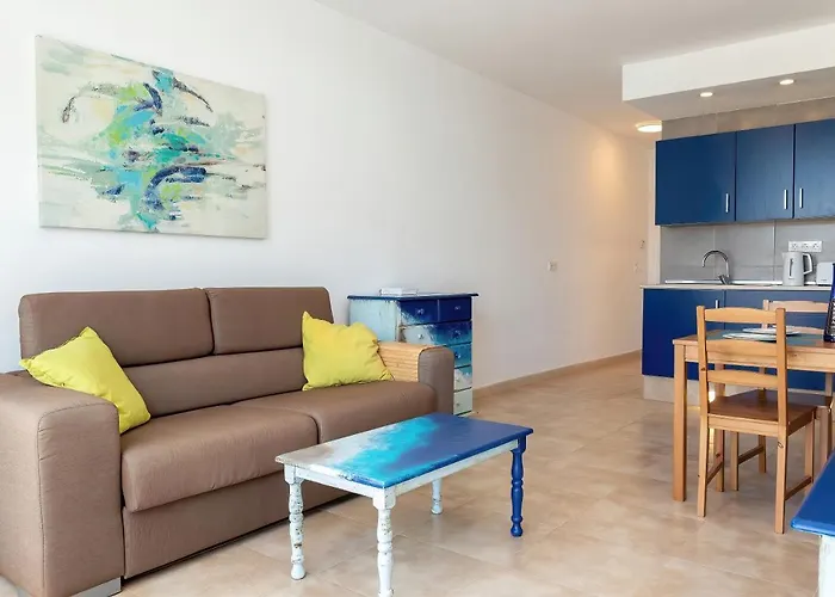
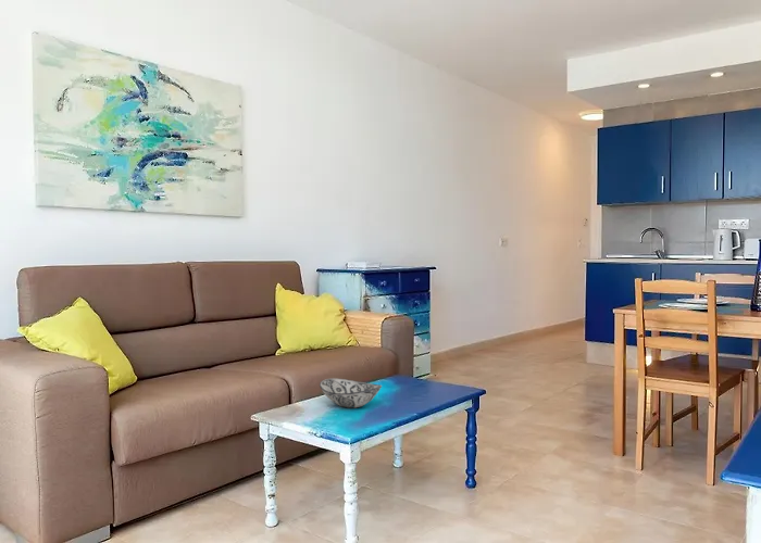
+ decorative bowl [319,377,383,408]
